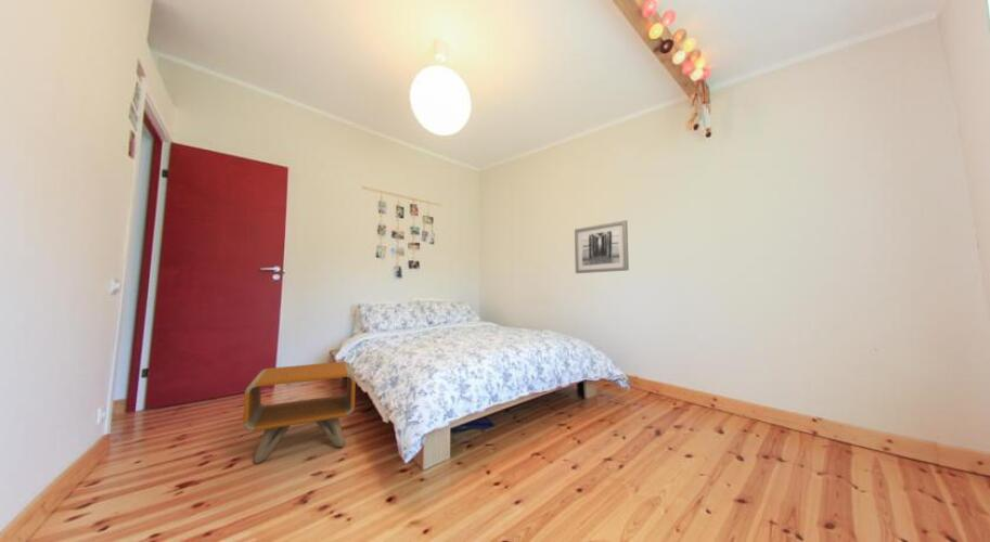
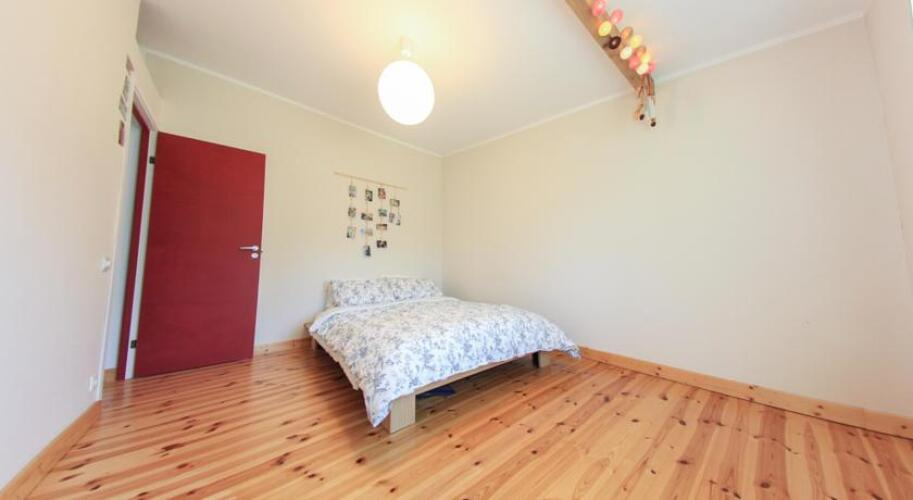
- nightstand [242,361,357,465]
- wall art [574,219,630,274]
